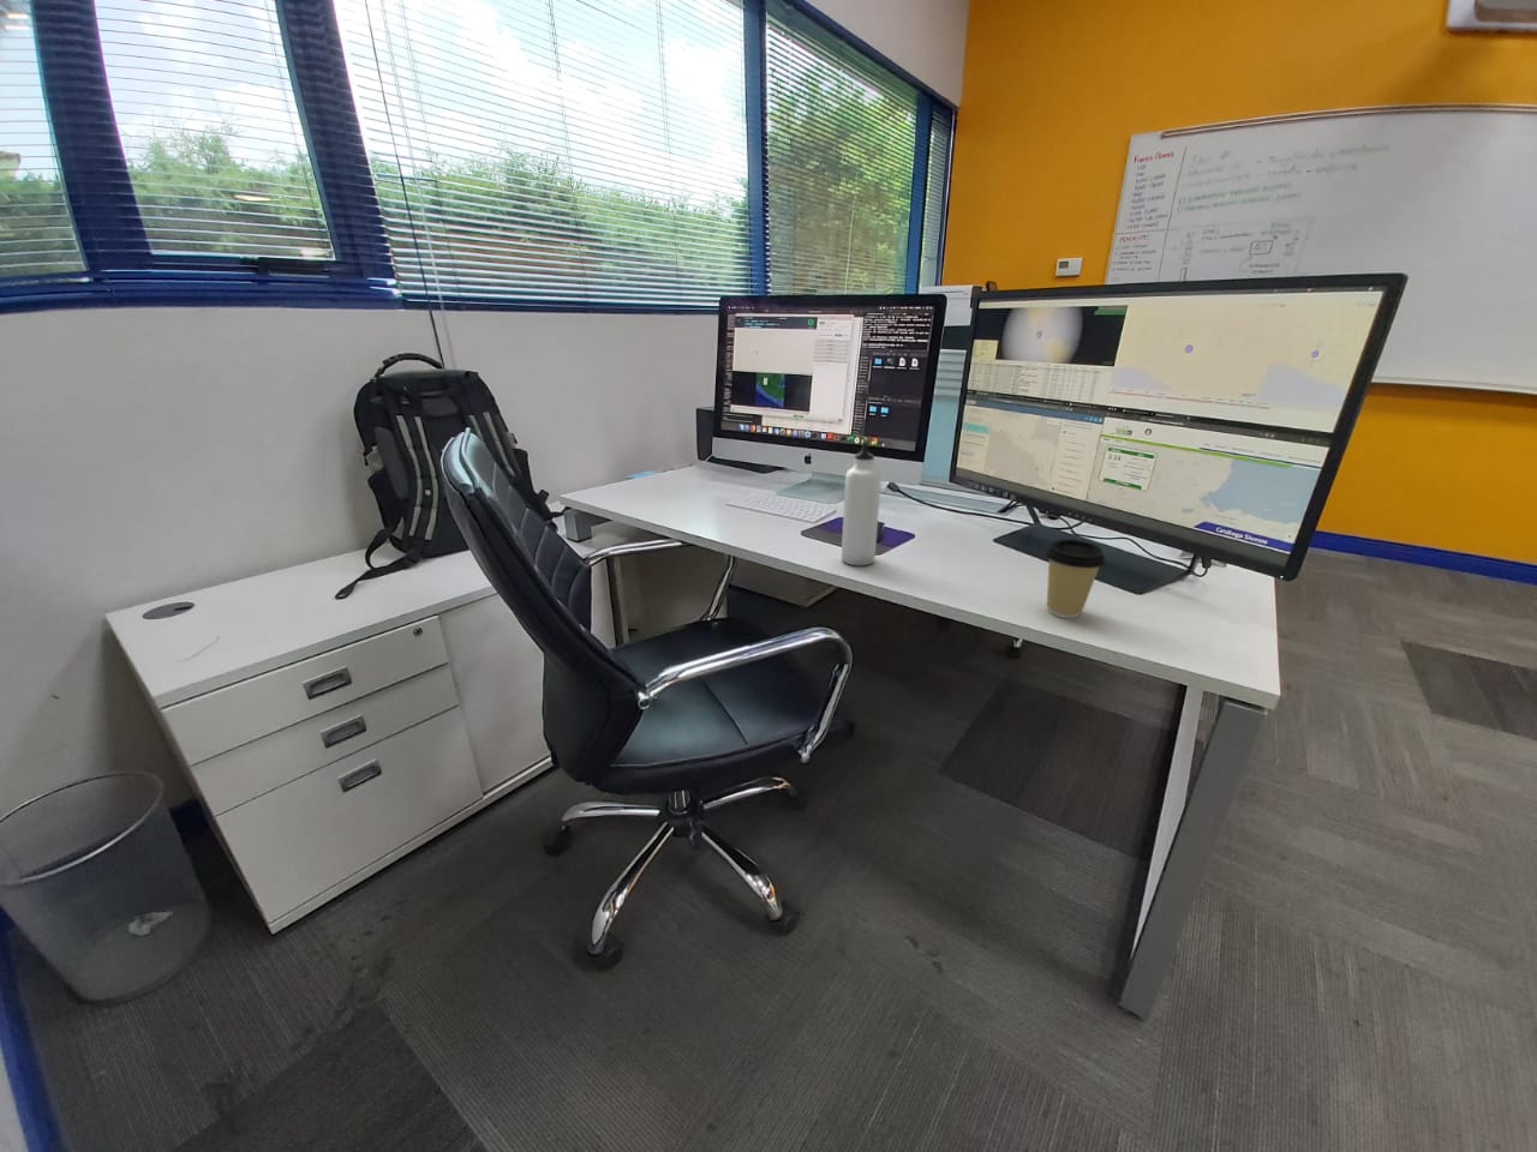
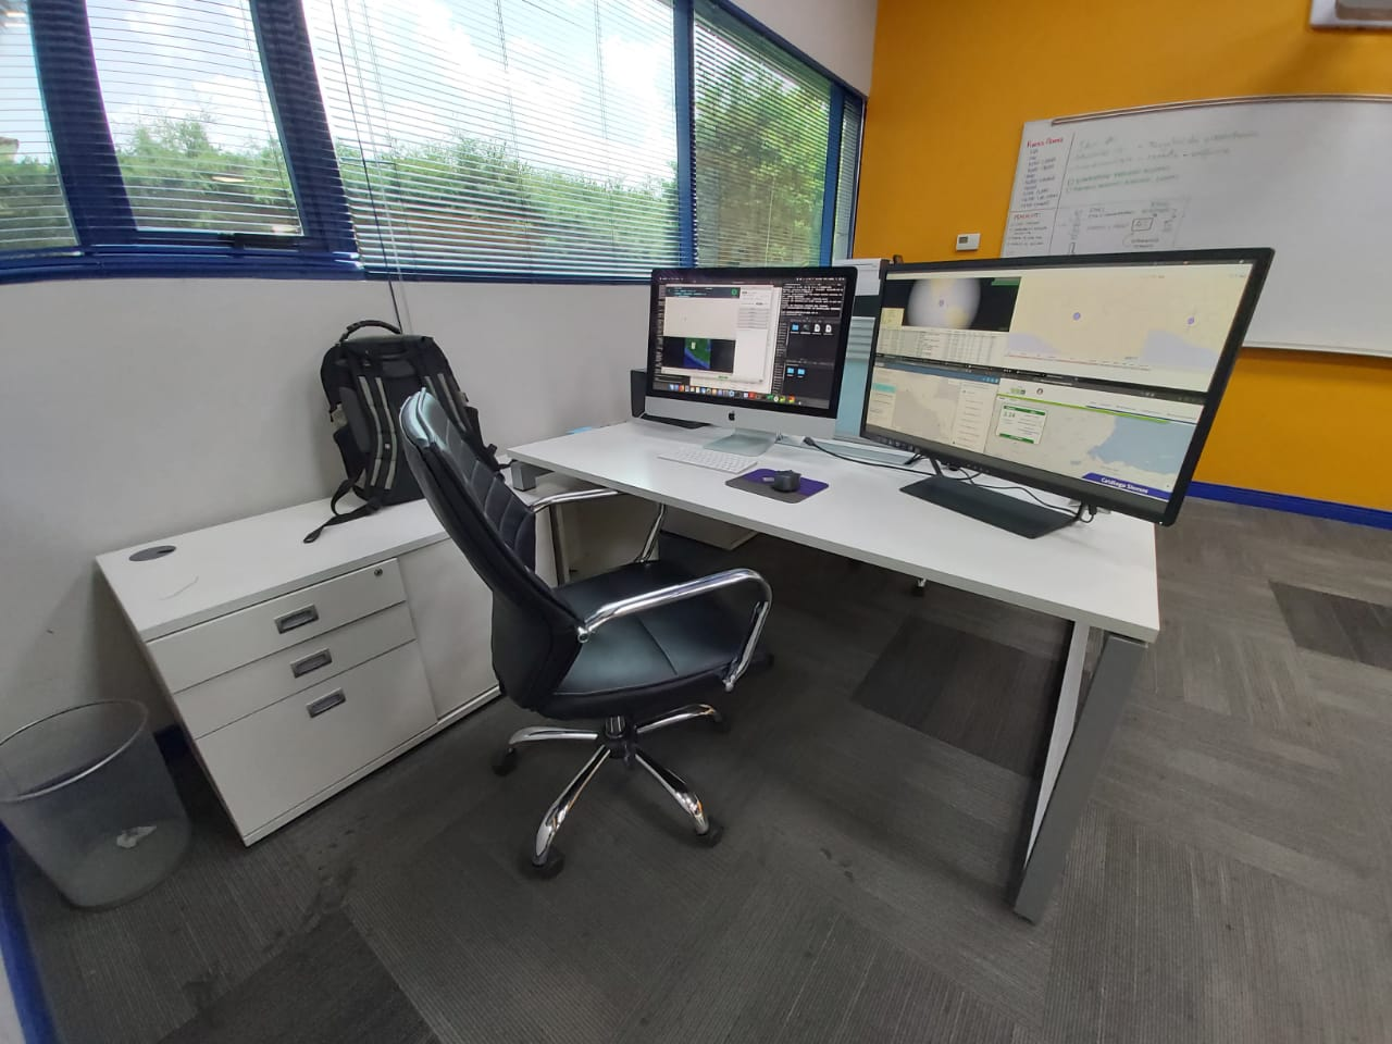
- water bottle [841,438,882,566]
- coffee cup [1043,537,1107,620]
